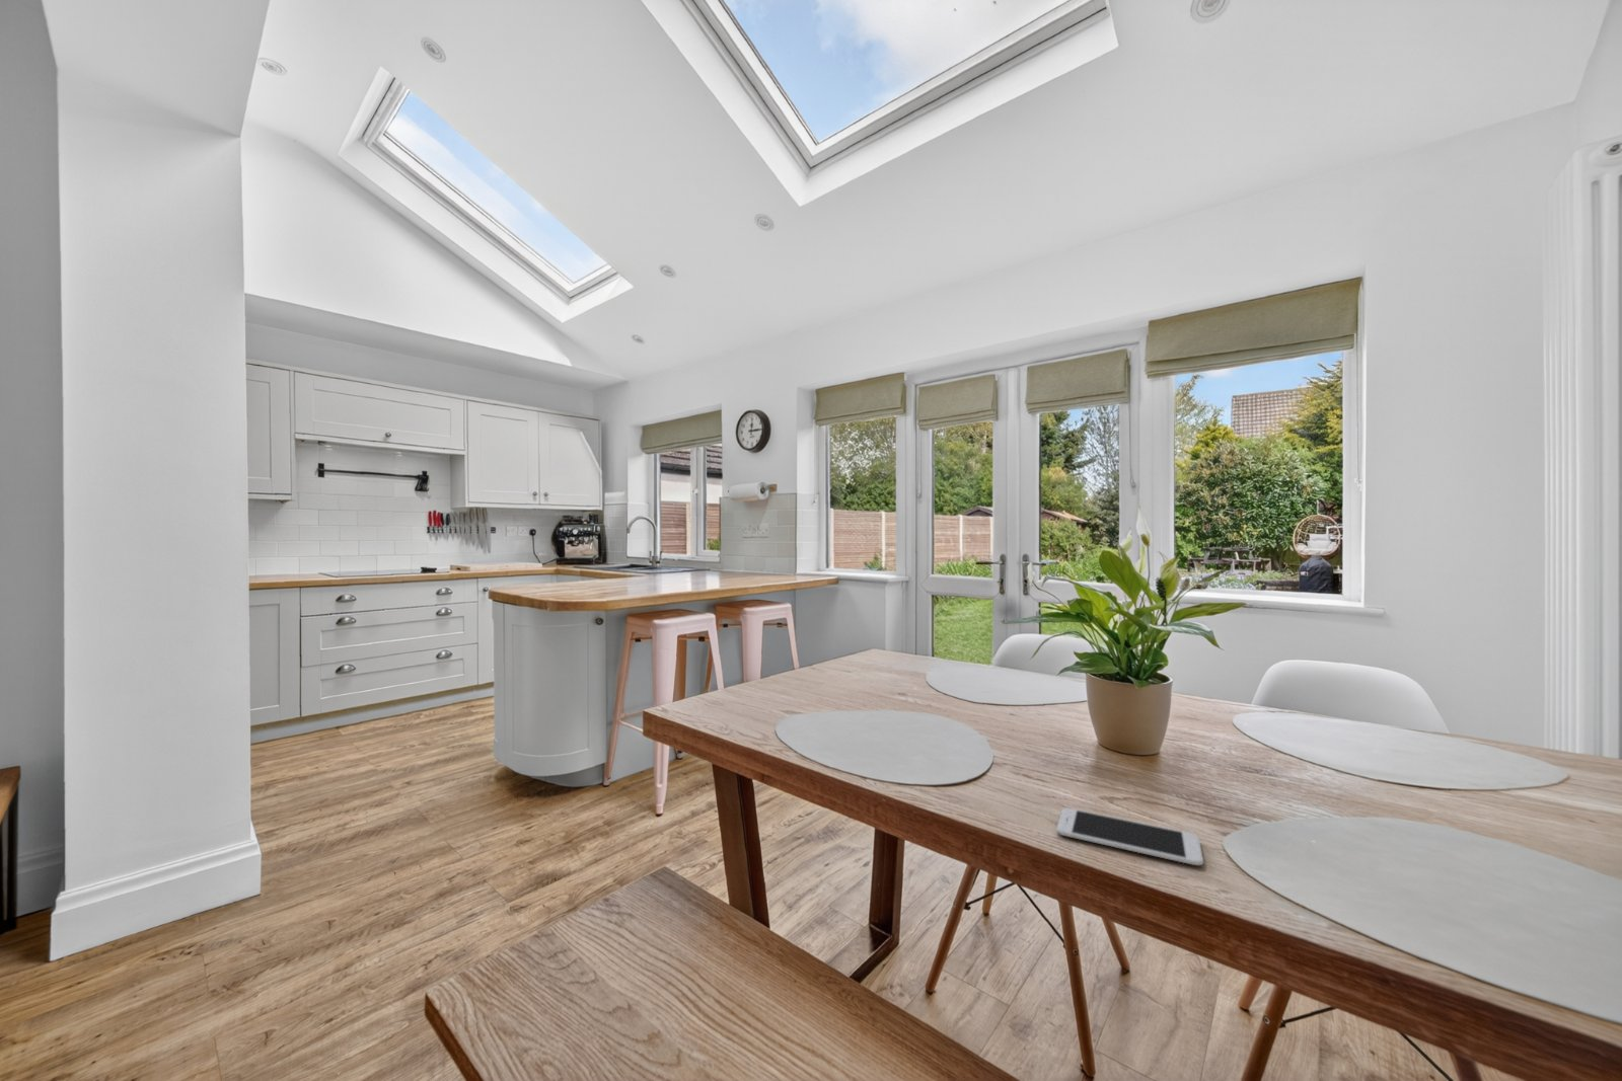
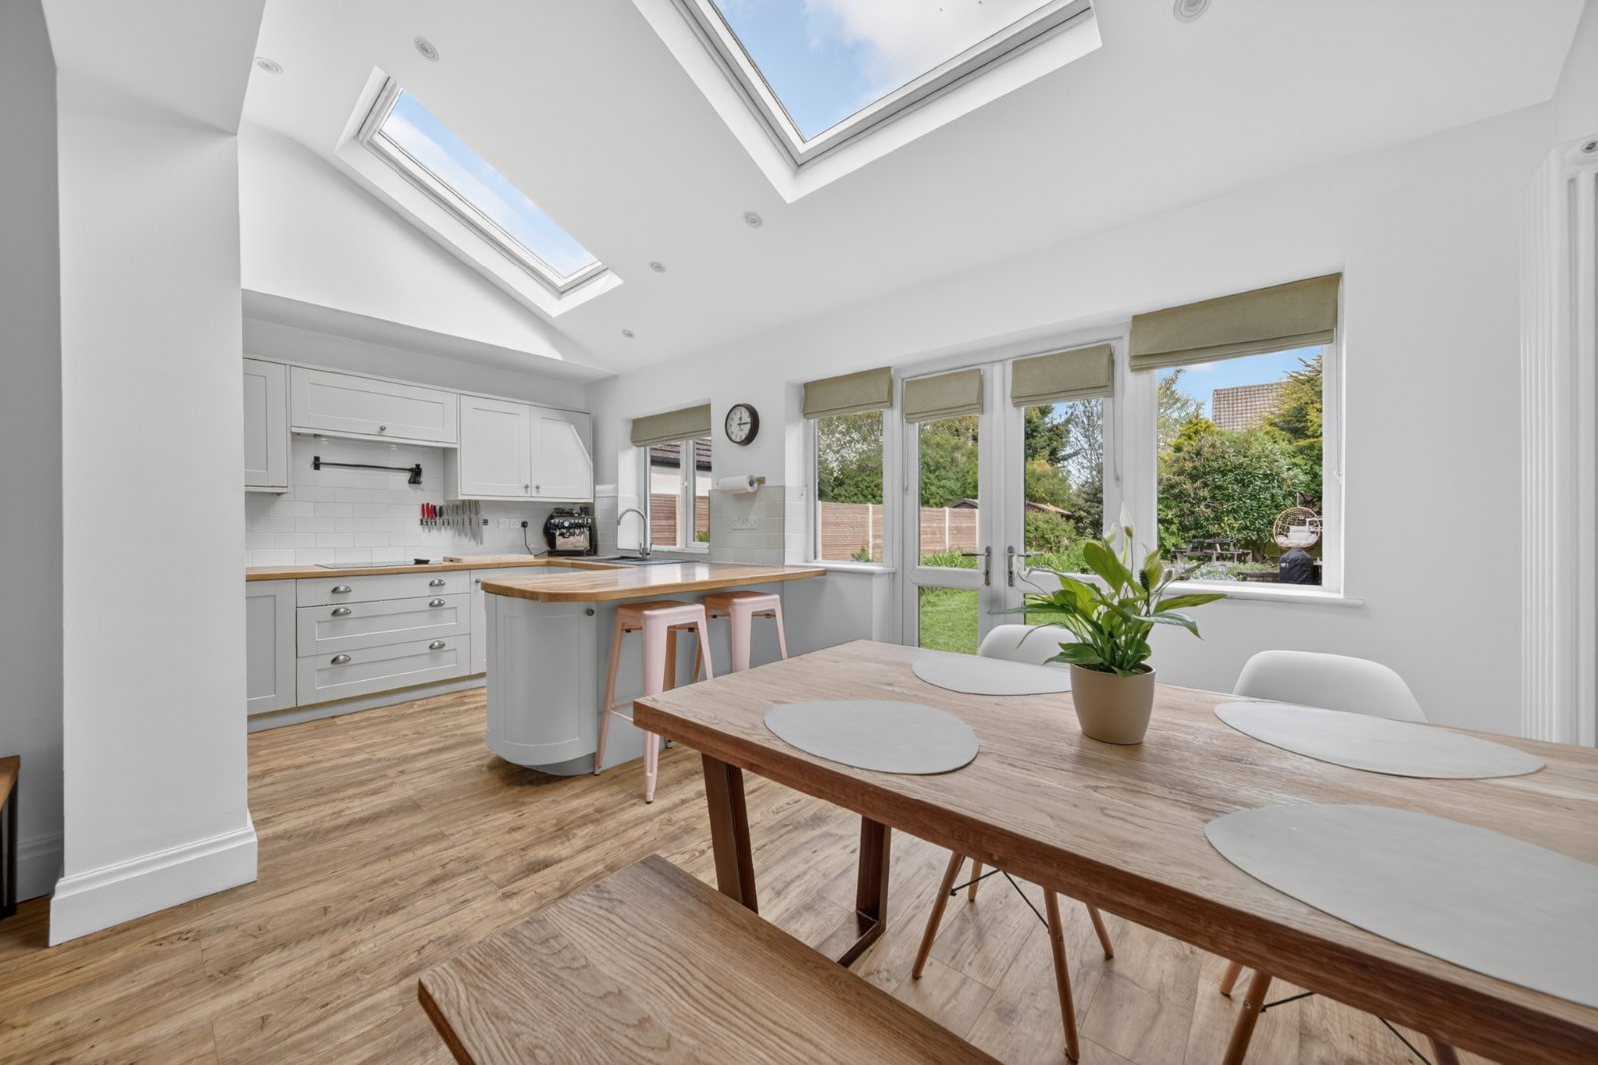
- smartphone [1055,807,1204,866]
